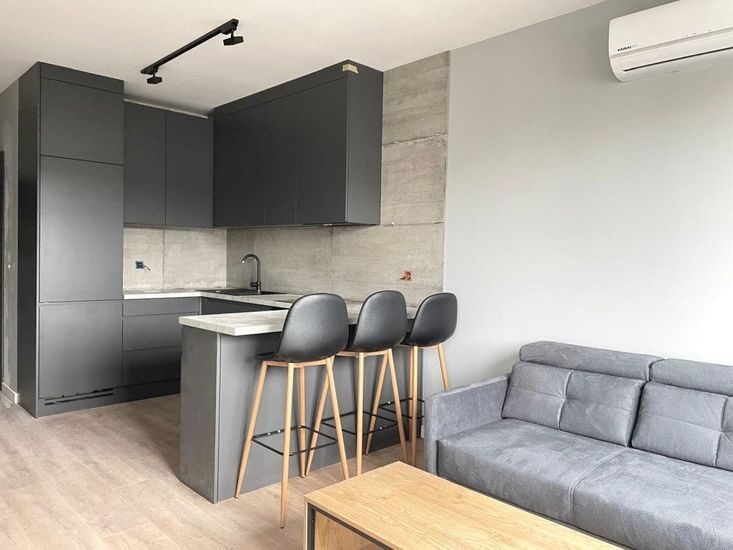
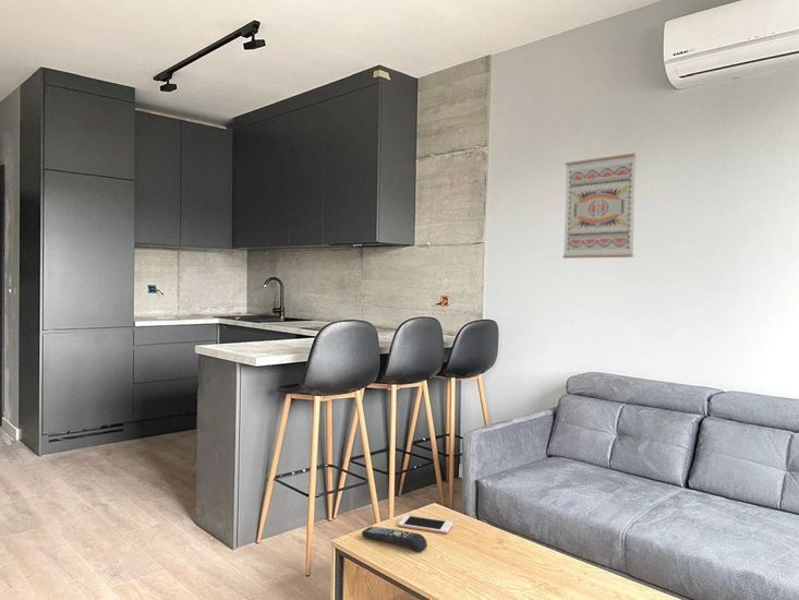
+ wall art [561,152,639,260]
+ cell phone [397,514,455,535]
+ remote control [361,526,428,553]
